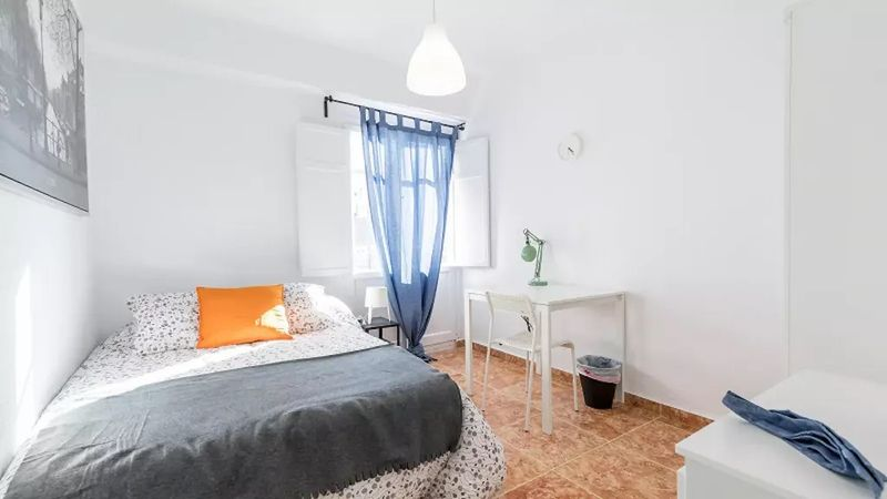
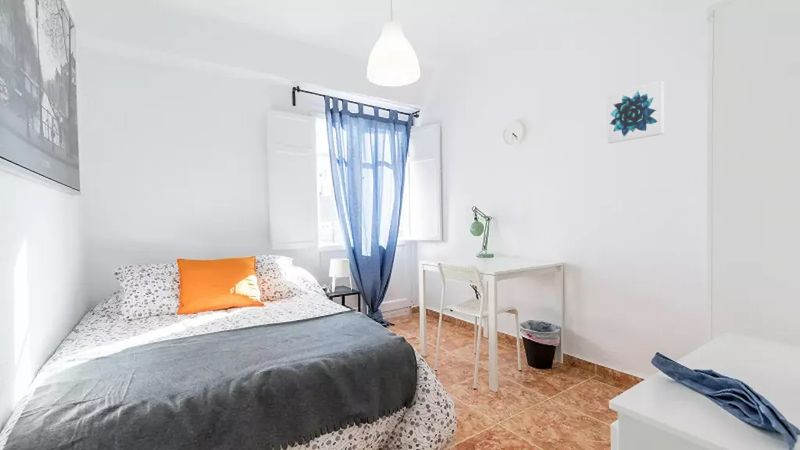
+ wall art [607,79,665,144]
